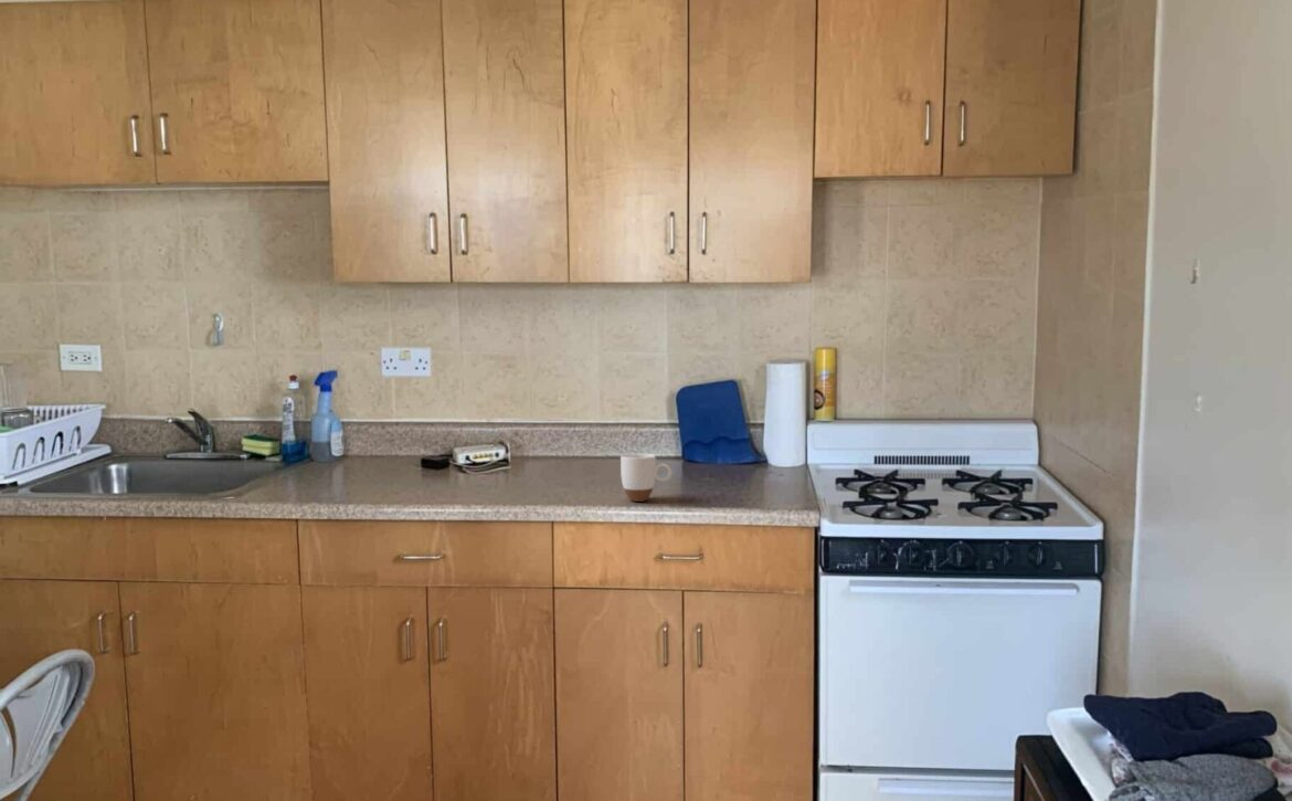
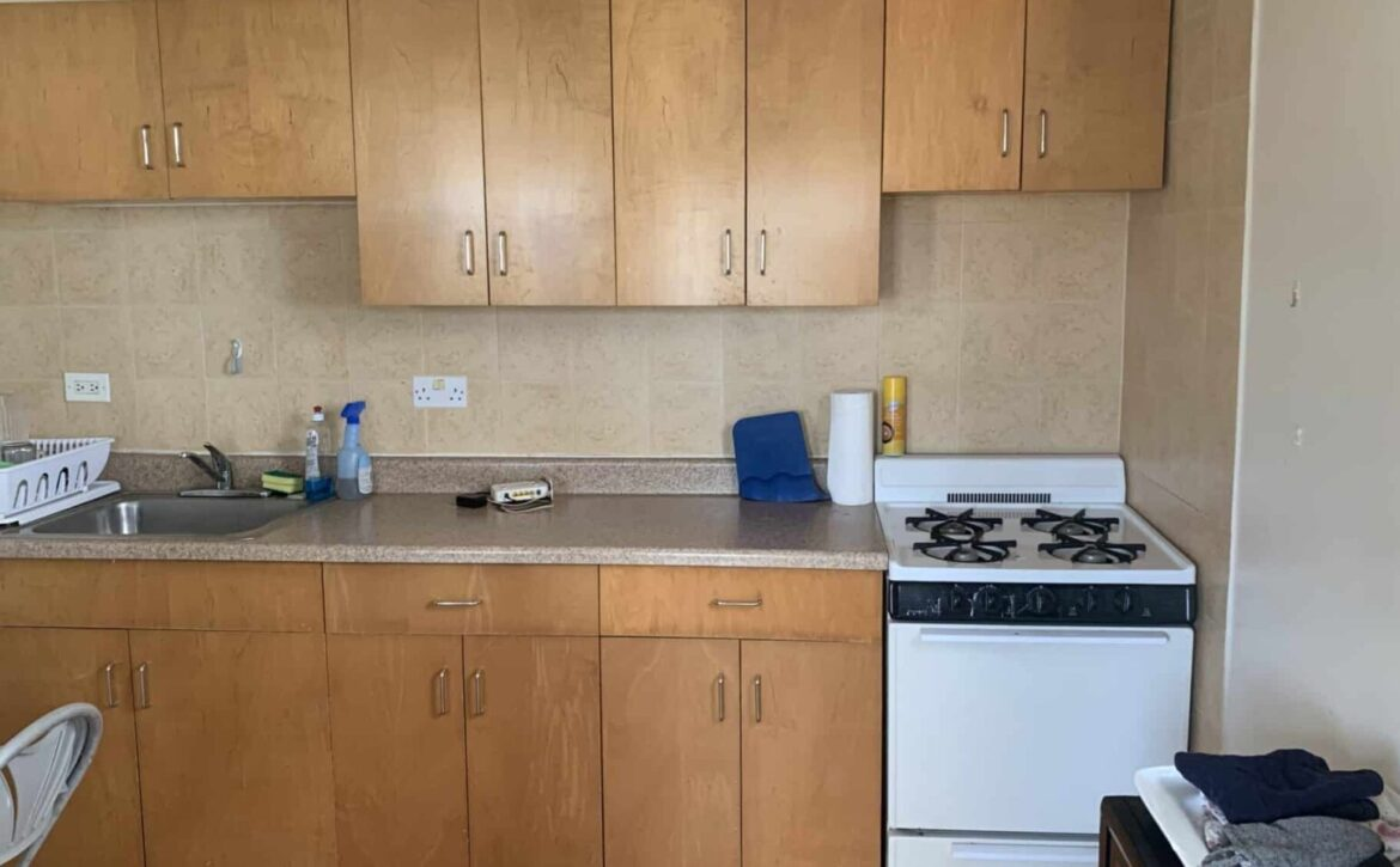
- mug [619,453,673,503]
